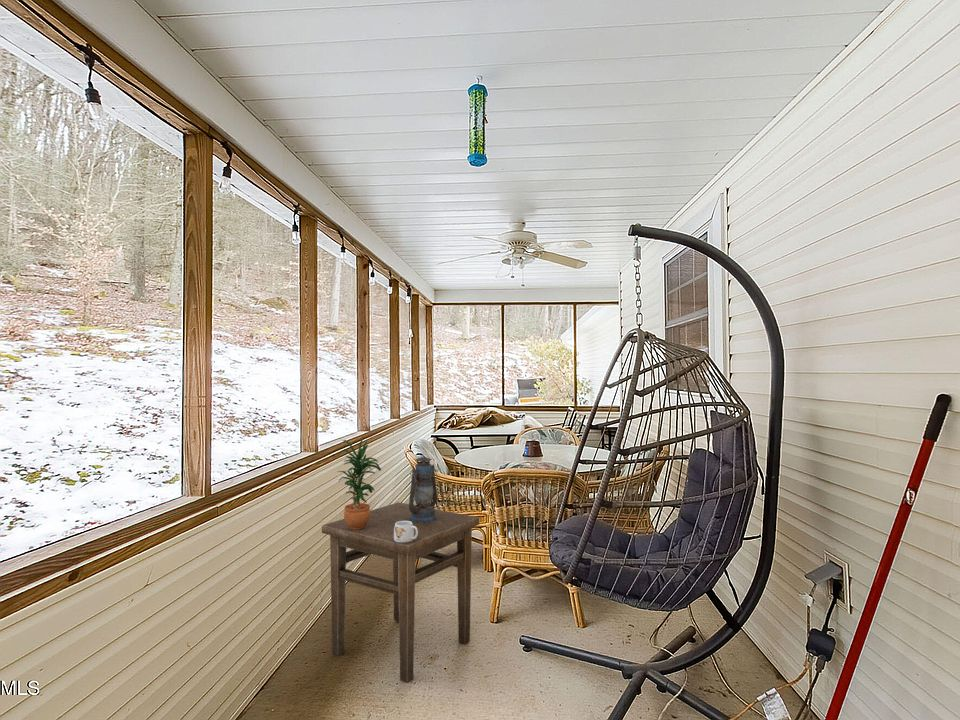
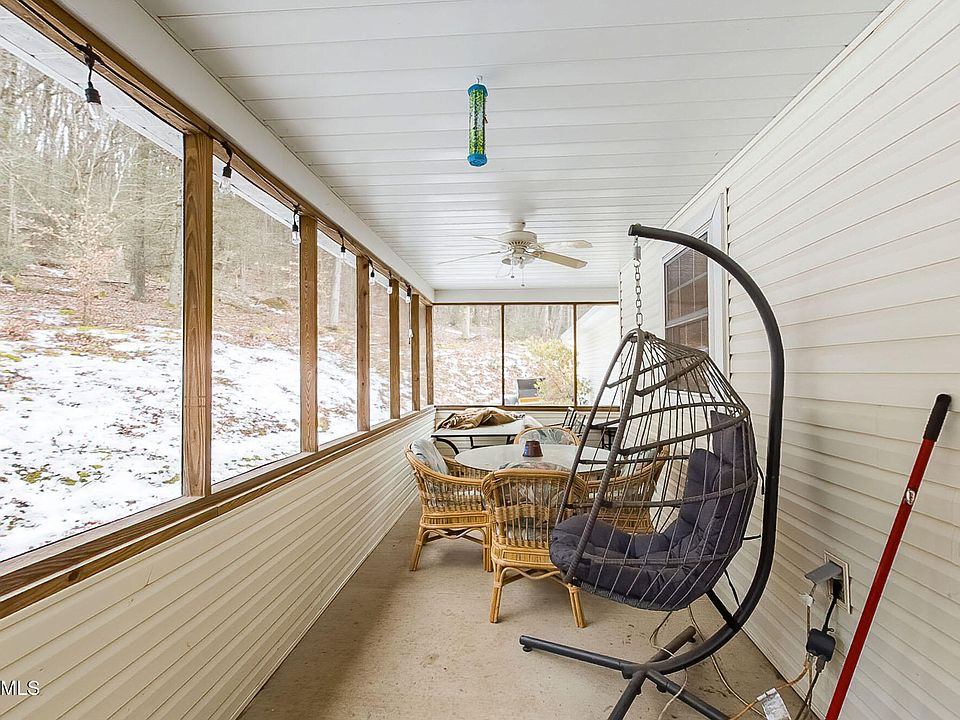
- potted plant [337,438,382,530]
- lantern [408,456,445,523]
- mug [394,521,418,543]
- side table [321,501,480,684]
